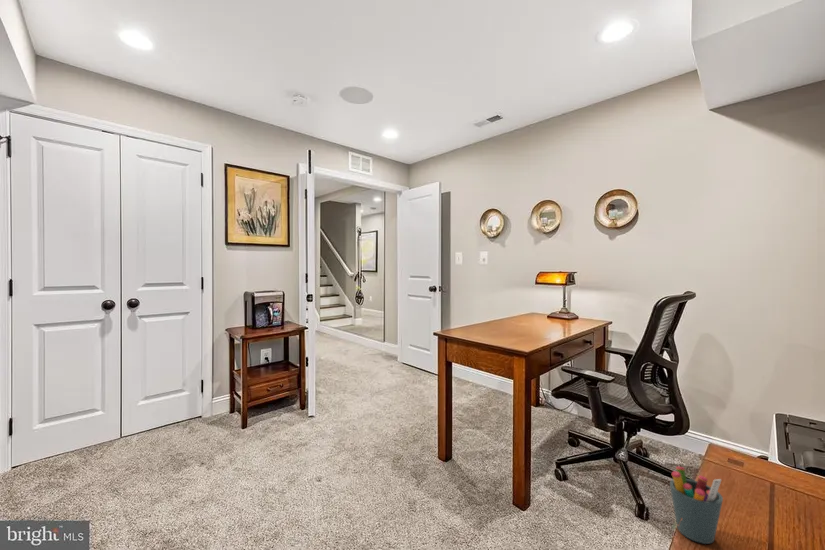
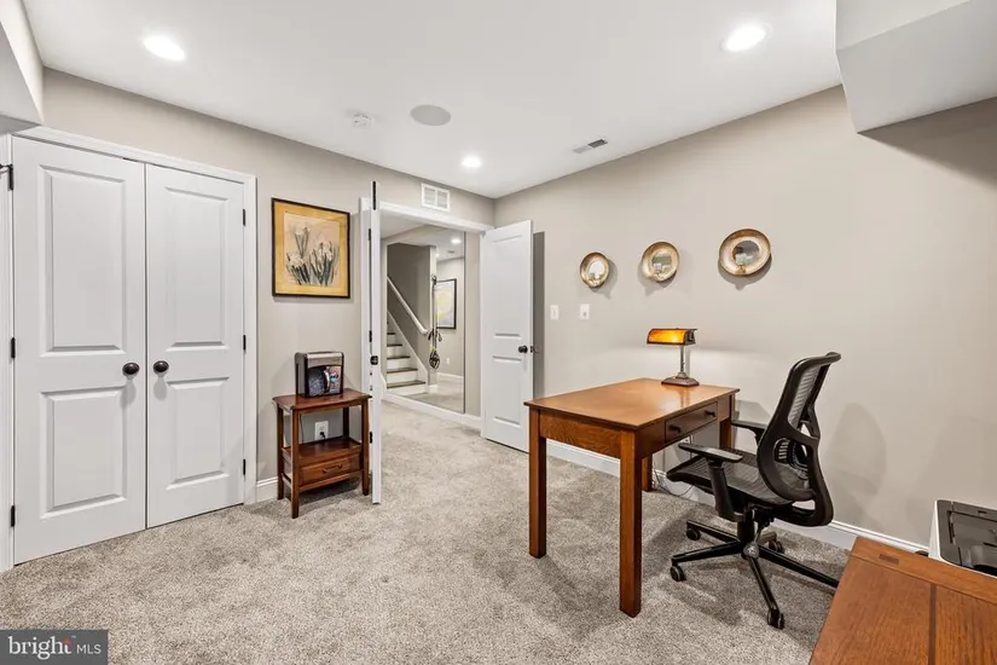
- pen holder [669,465,724,545]
